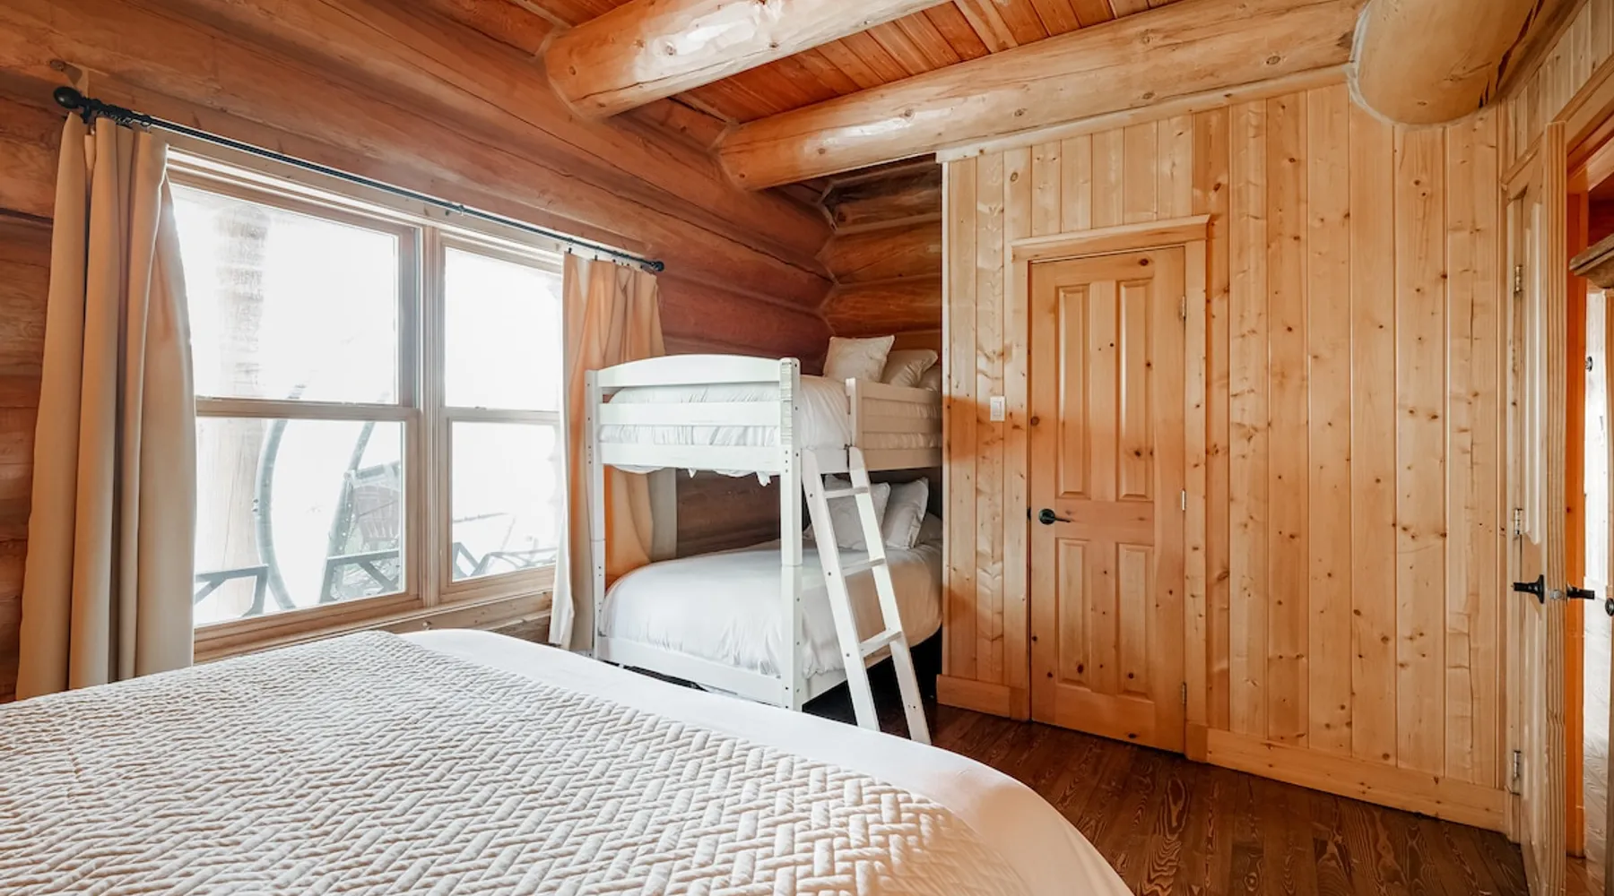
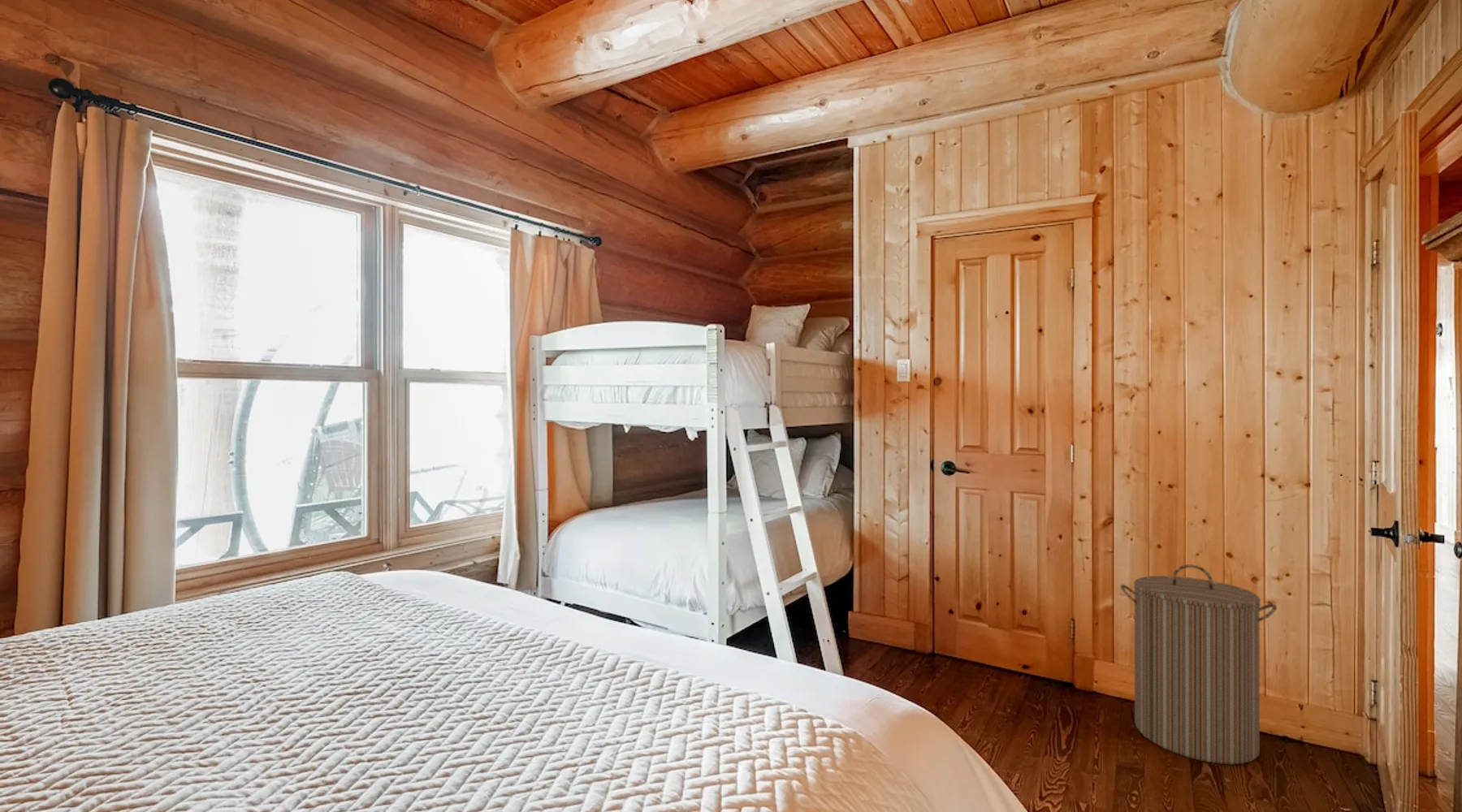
+ laundry hamper [1119,564,1278,765]
